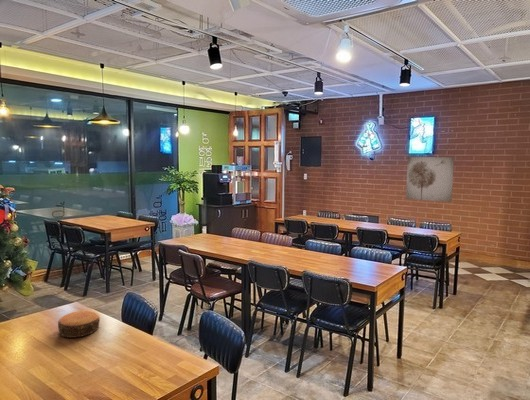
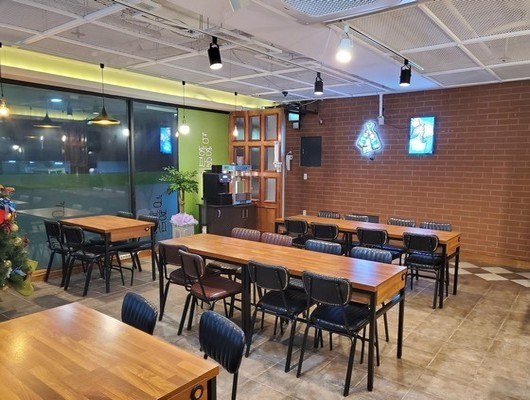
- bowl [57,310,101,339]
- wall art [405,156,455,203]
